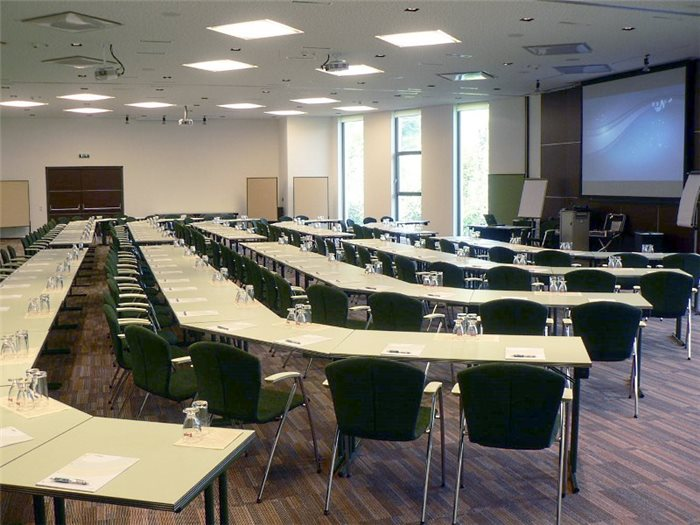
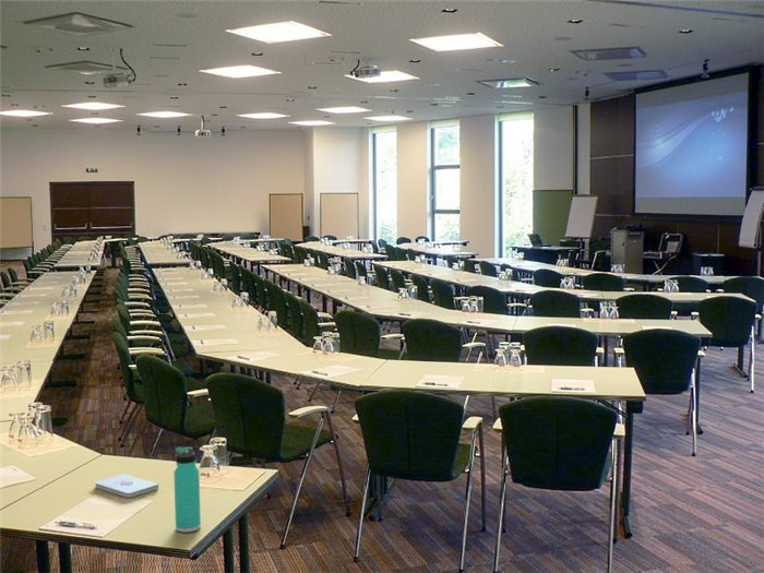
+ thermos bottle [172,445,202,534]
+ notepad [94,473,159,499]
